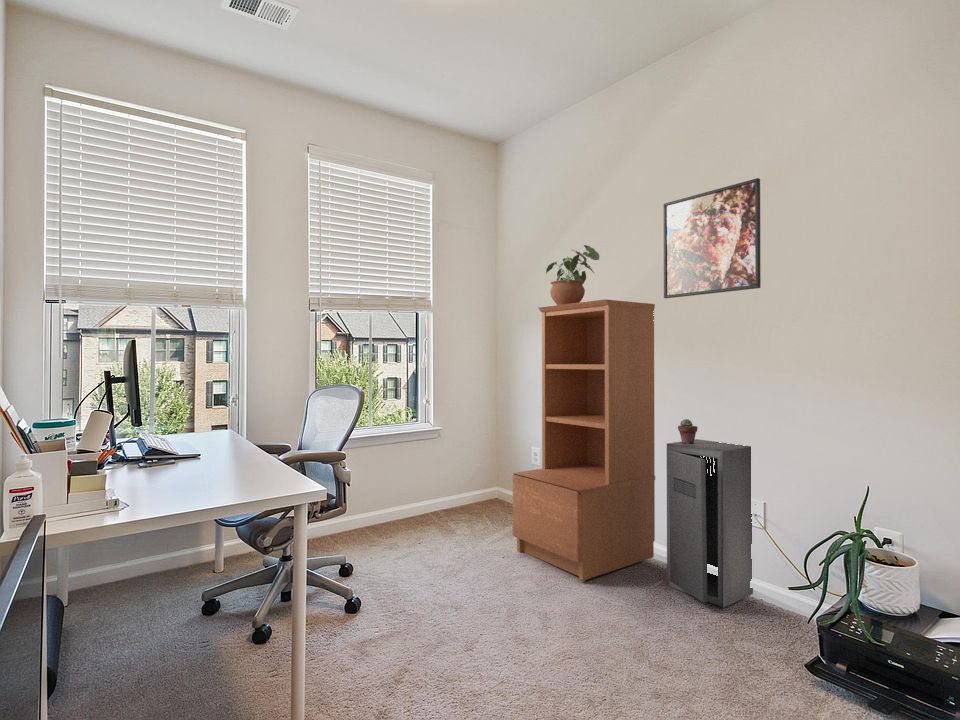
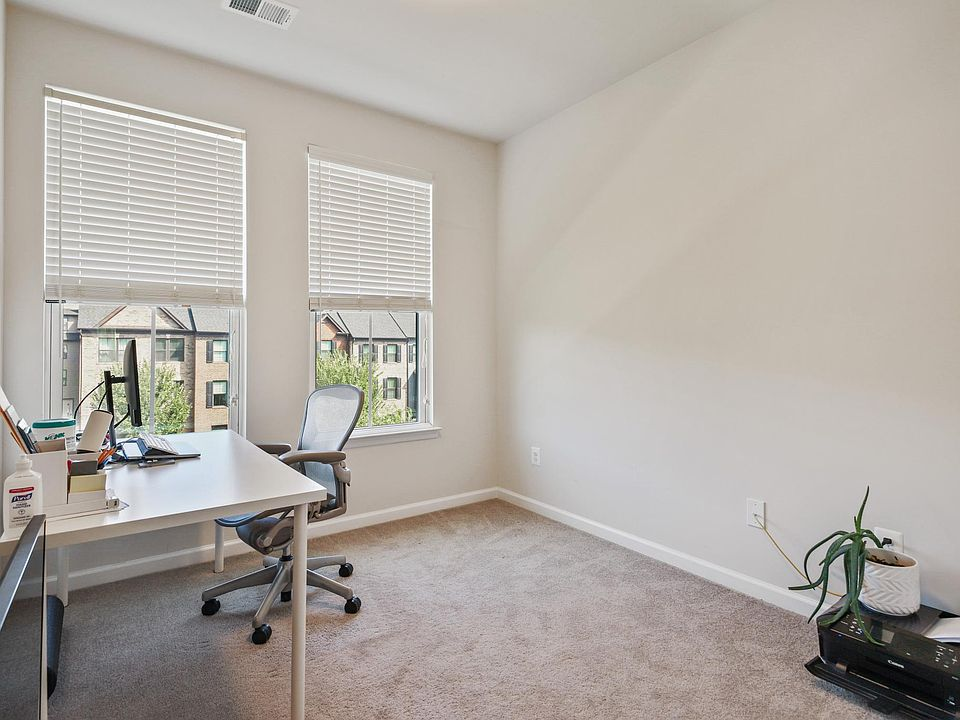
- bookshelf [512,298,656,581]
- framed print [663,177,762,299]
- potted succulent [677,418,698,444]
- potted plant [545,244,600,305]
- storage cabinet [666,438,754,609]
